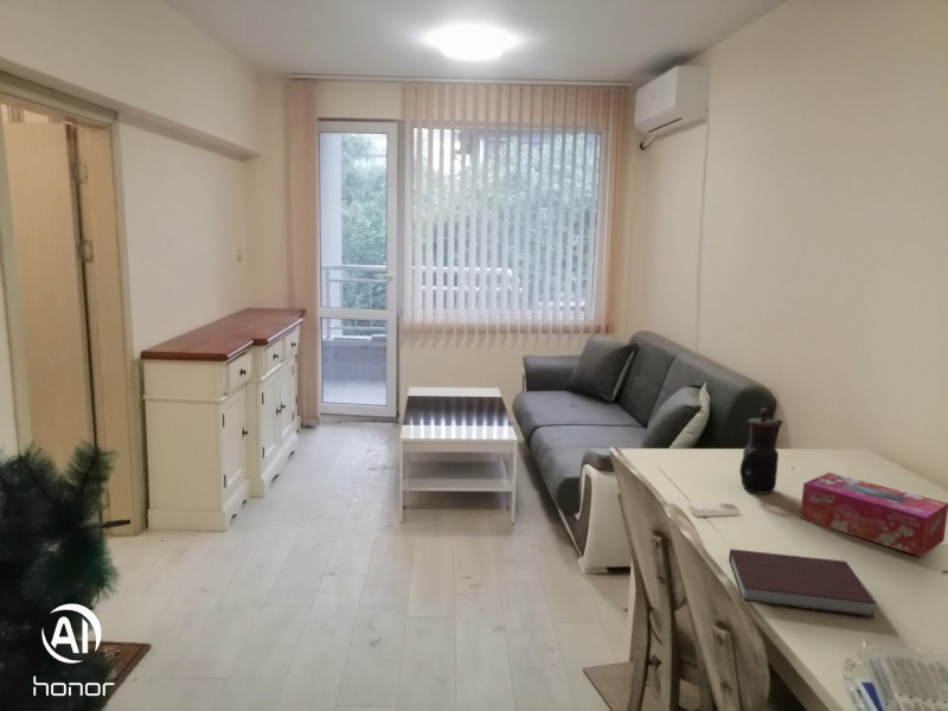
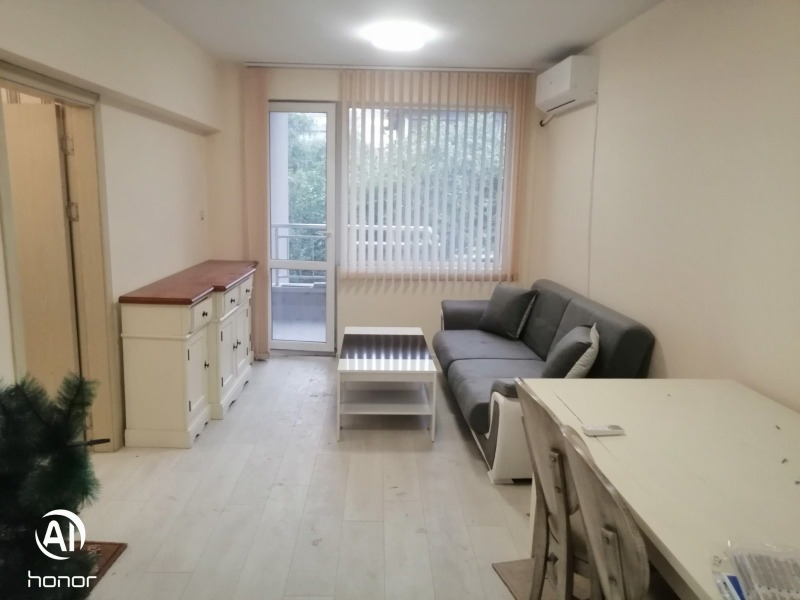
- notebook [728,547,877,619]
- teapot [738,406,784,495]
- tissue box [799,472,948,558]
